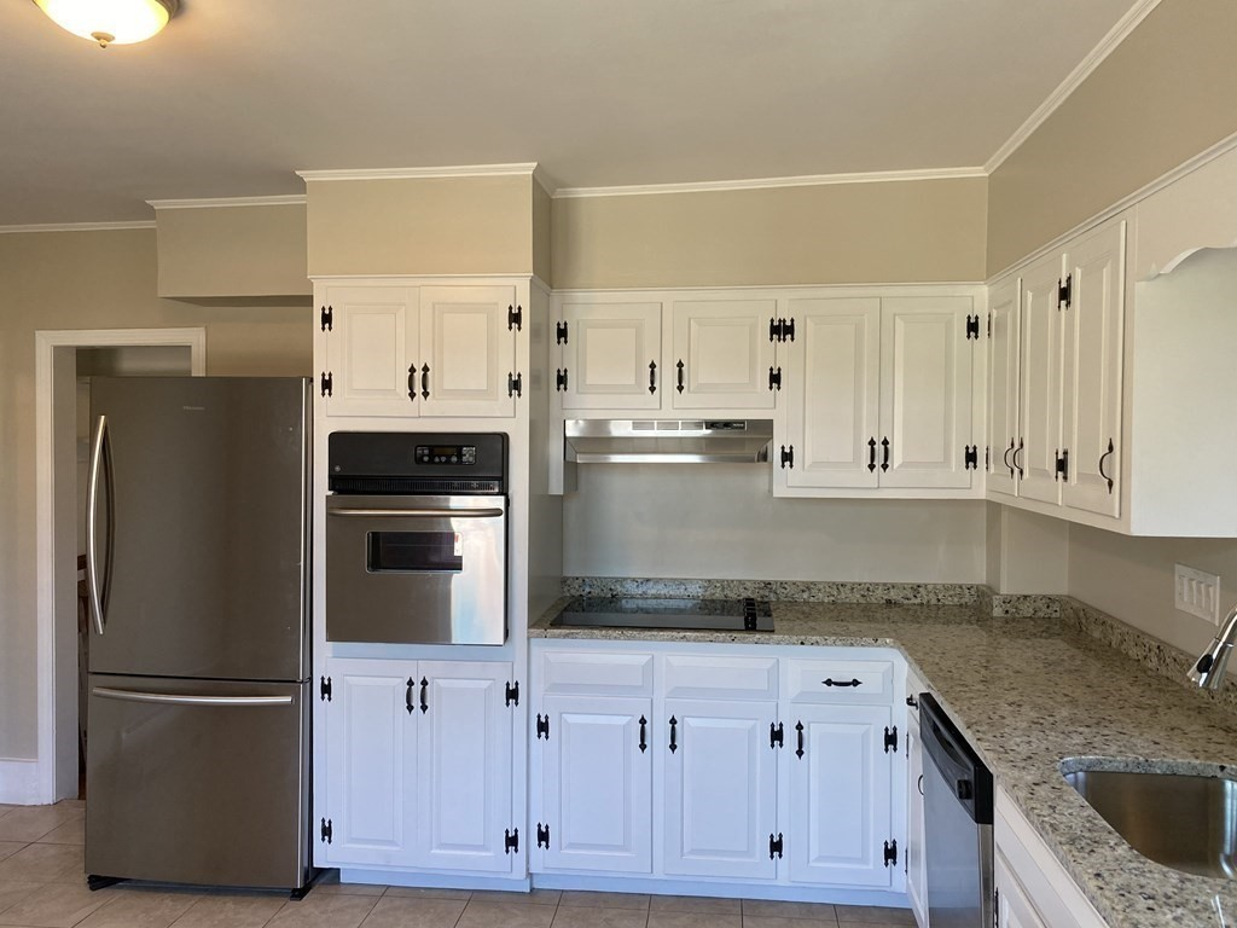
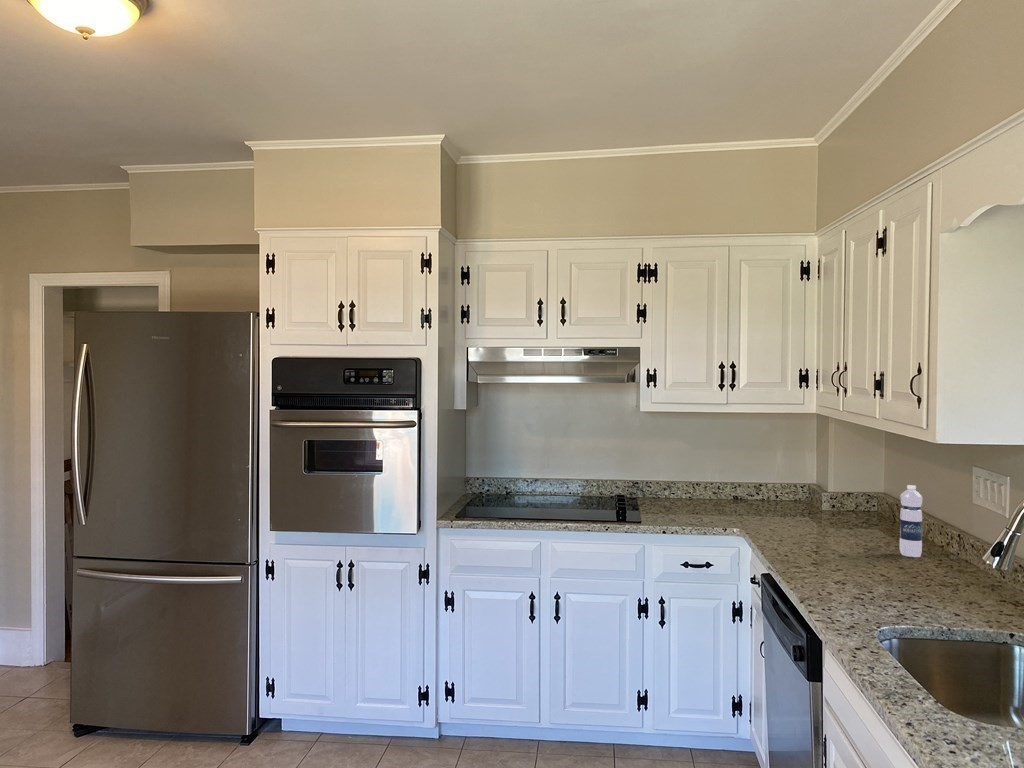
+ water bottle [899,484,923,558]
